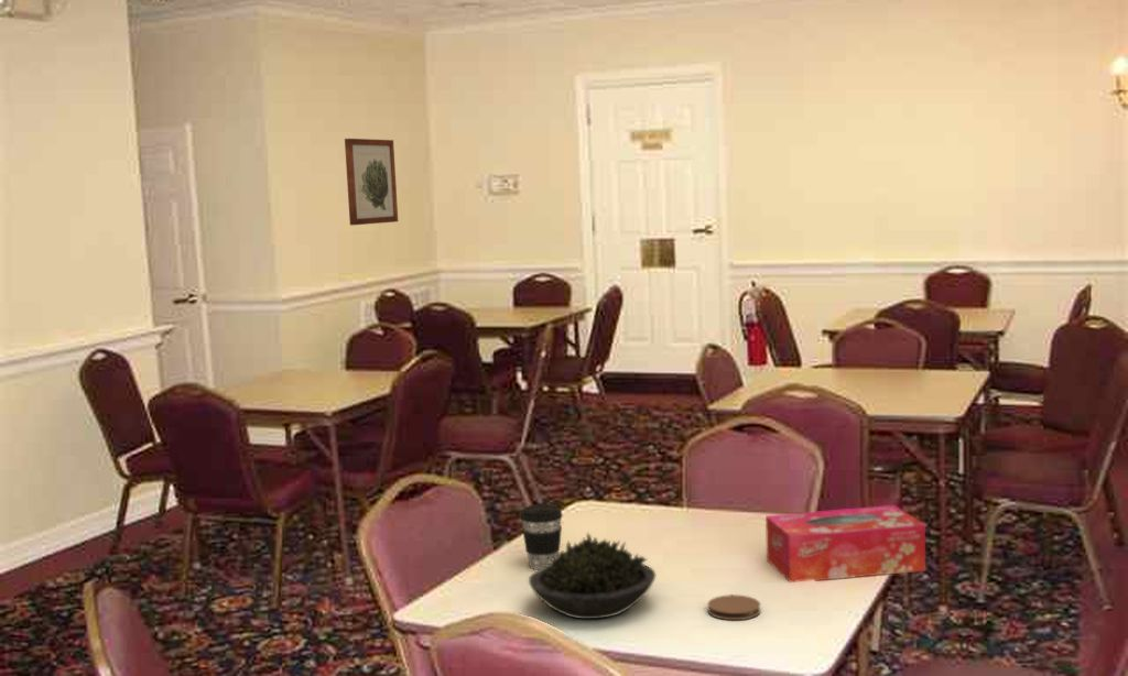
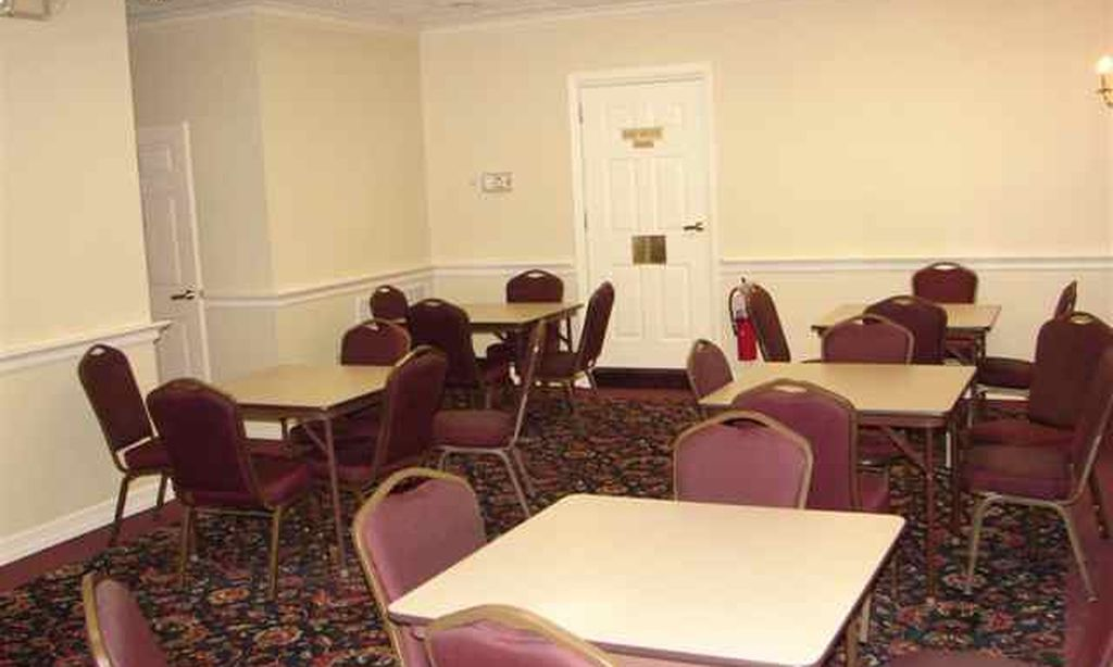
- succulent plant [528,532,657,620]
- coffee cup [519,503,564,571]
- tissue box [764,504,926,584]
- coaster [706,593,761,621]
- wall art [344,138,399,227]
